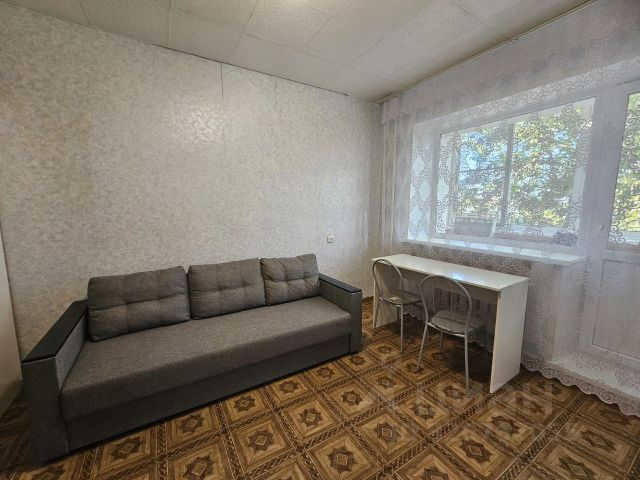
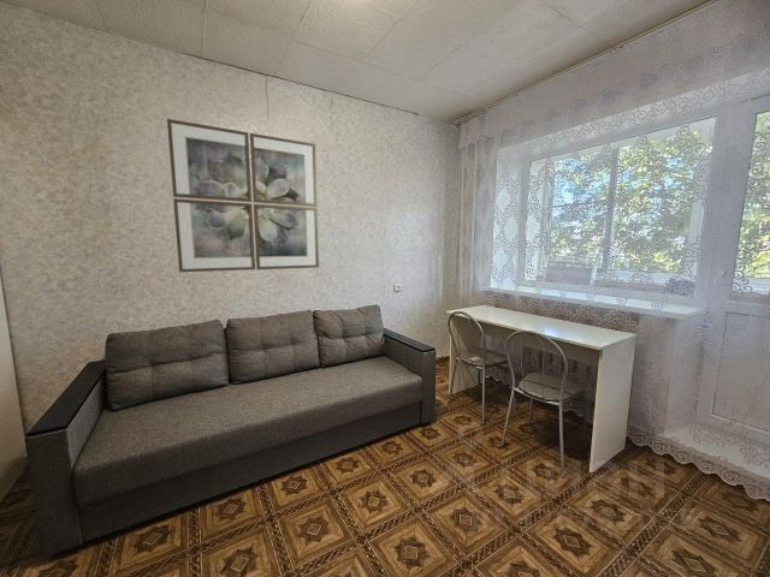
+ wall art [166,118,320,273]
